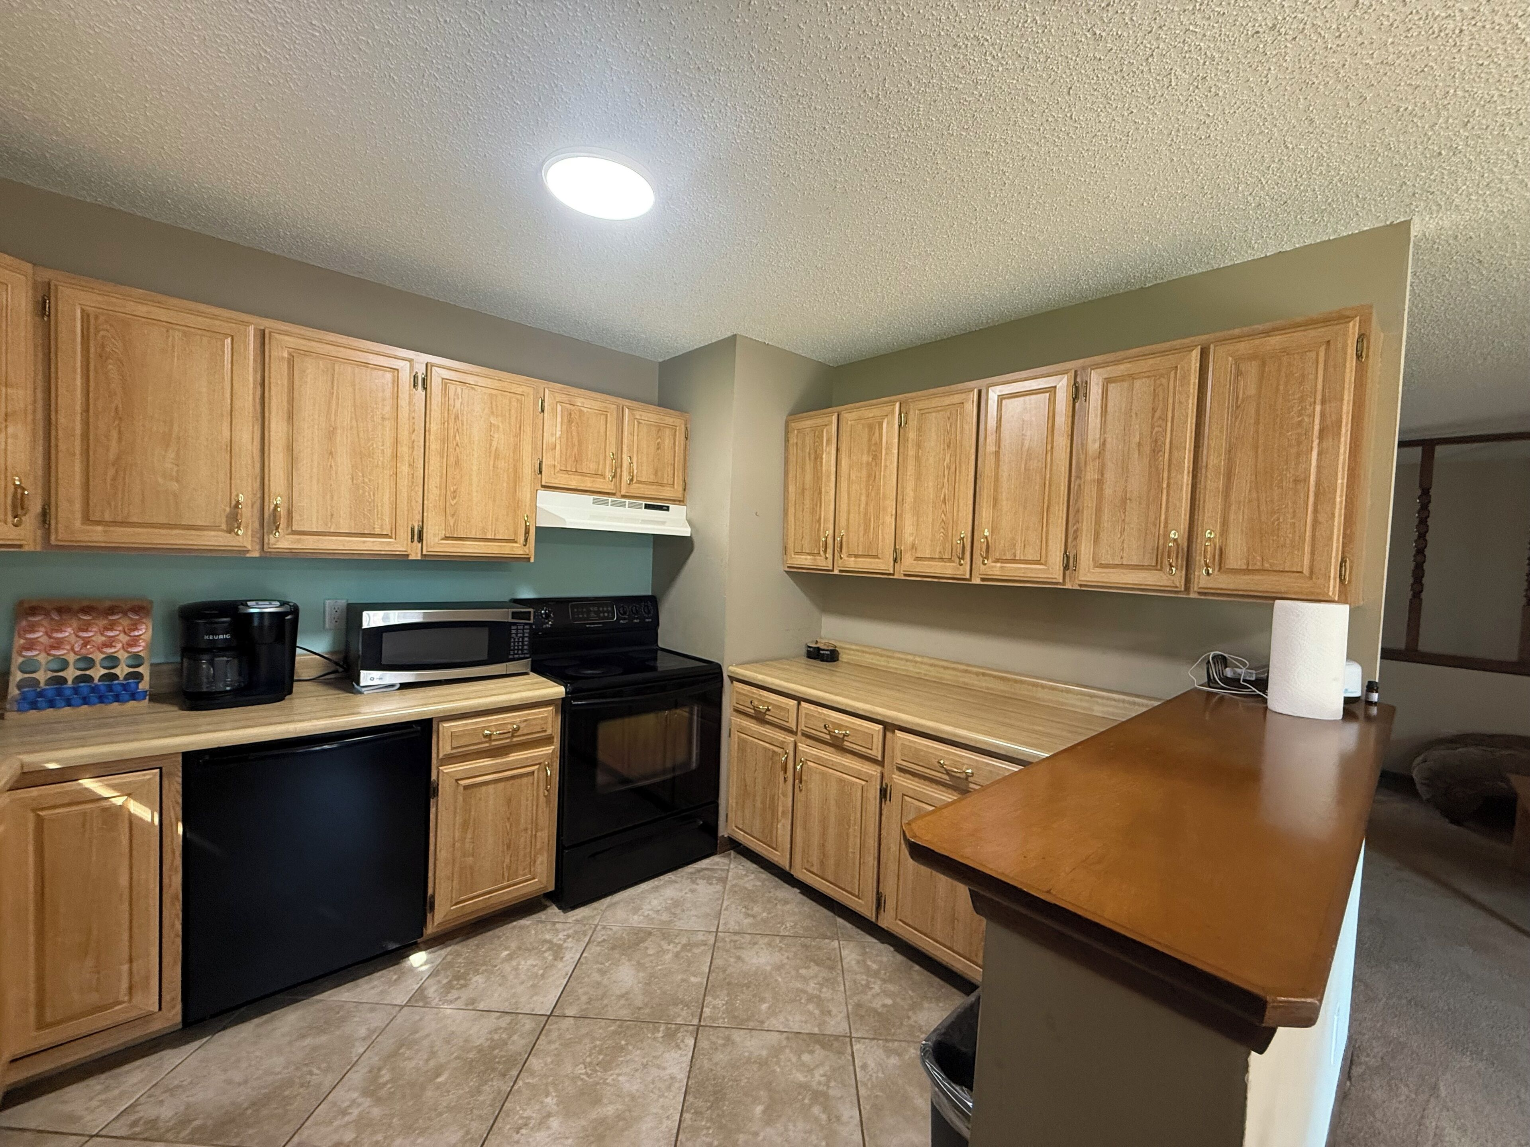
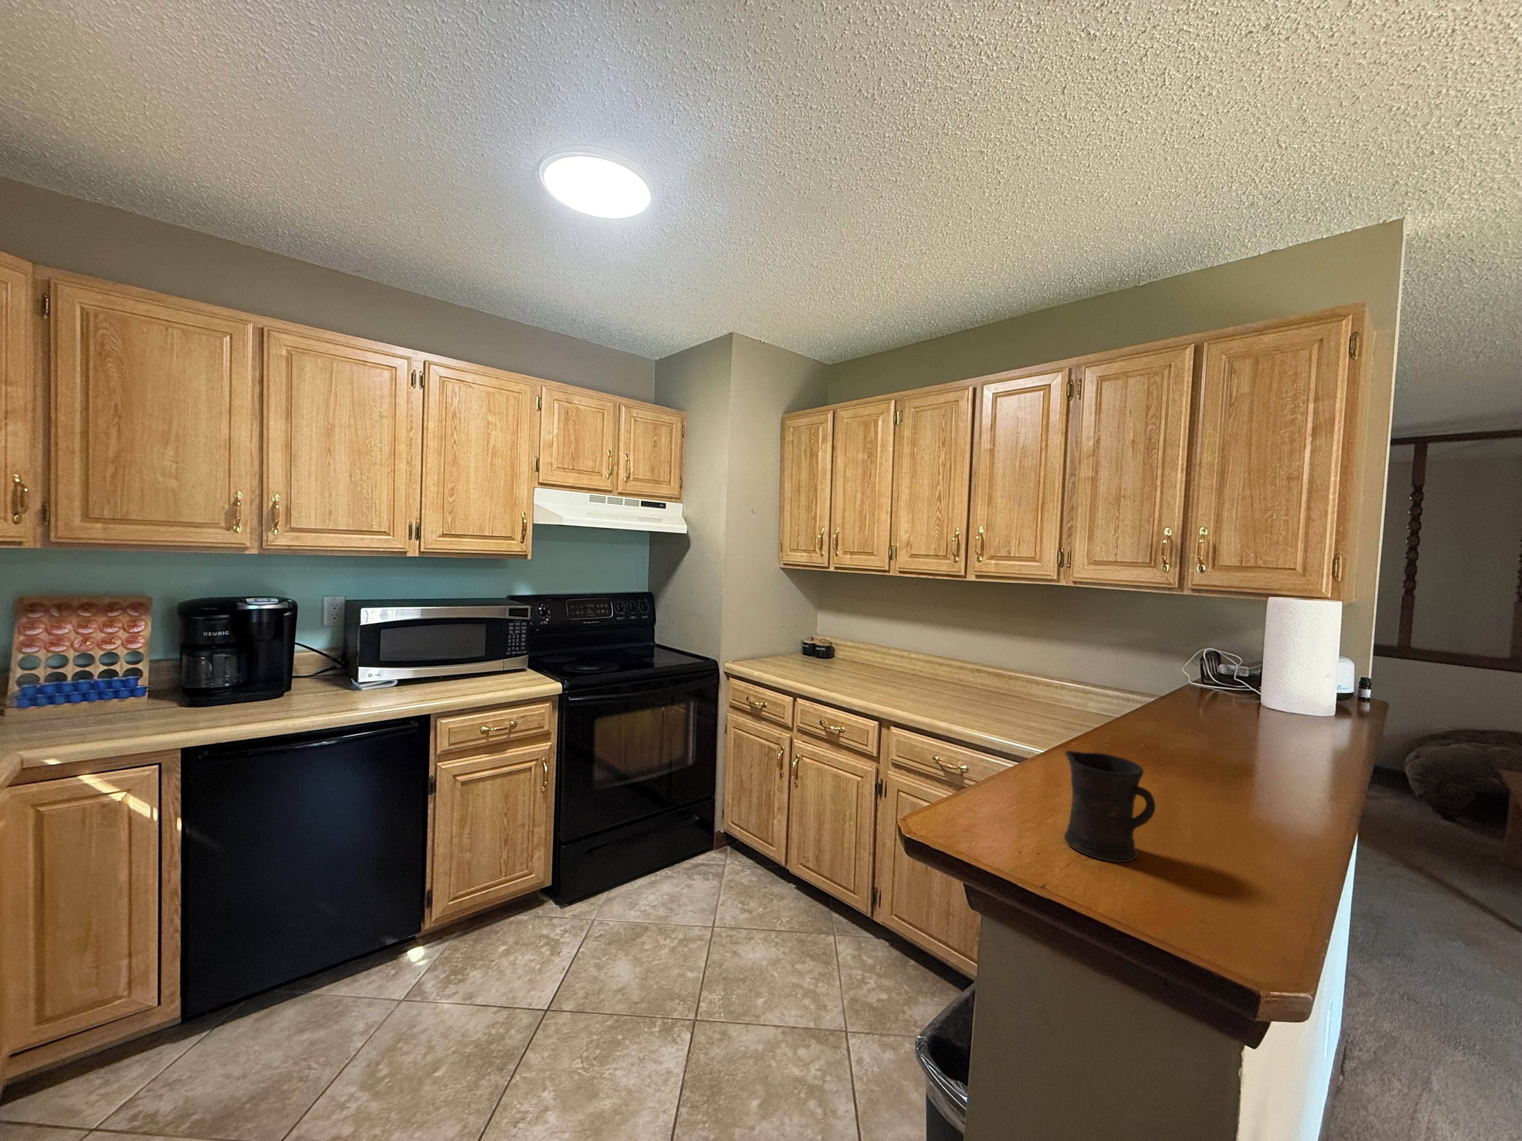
+ mug [1064,750,1155,863]
